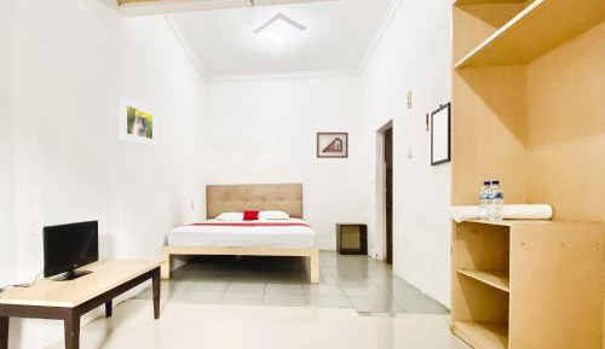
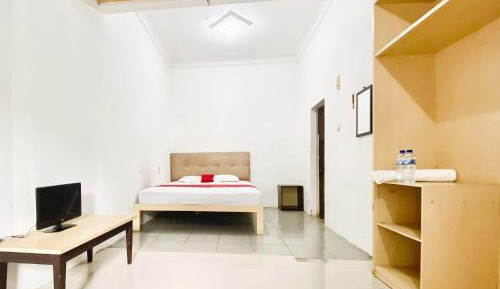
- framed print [120,94,157,147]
- picture frame [316,132,350,159]
